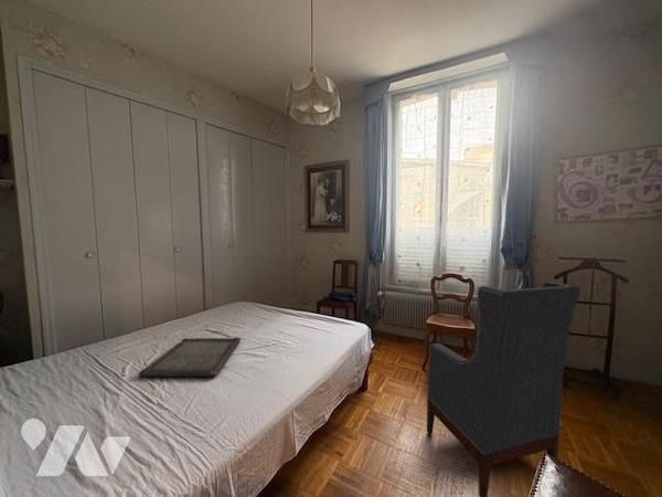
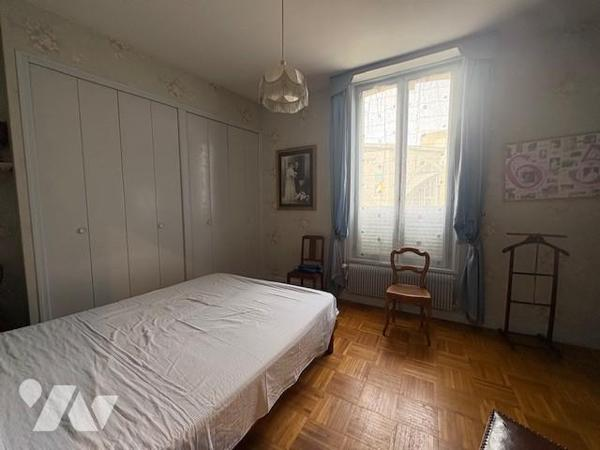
- serving tray [138,337,242,378]
- armchair [426,281,581,497]
